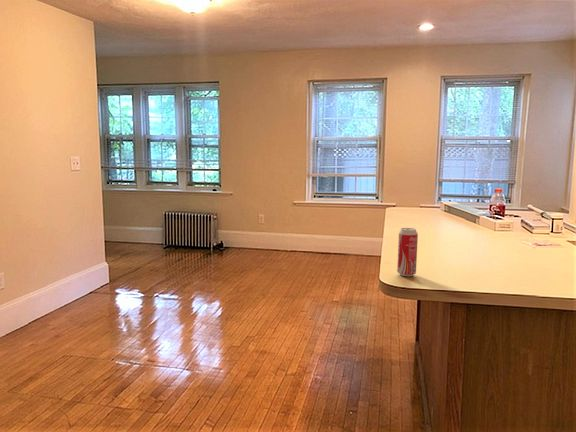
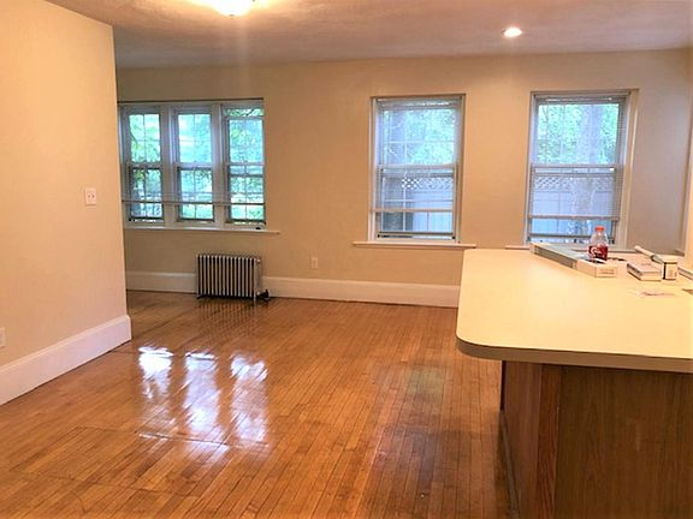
- beverage can [396,227,419,277]
